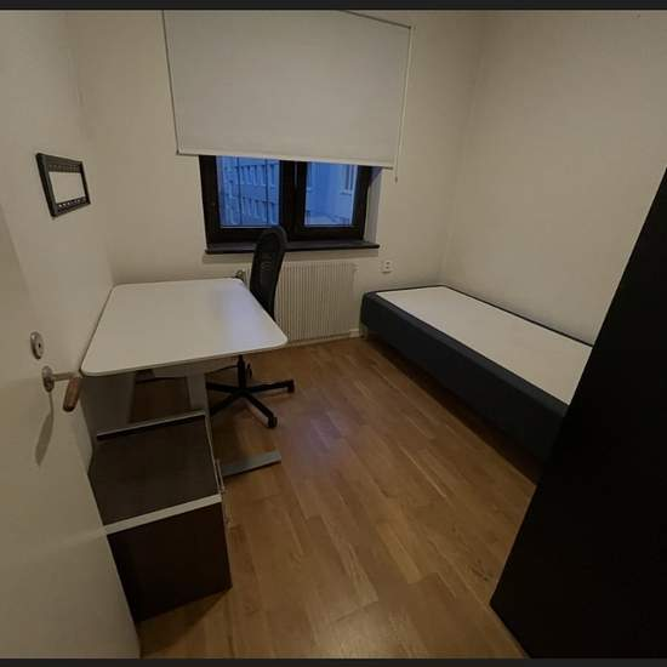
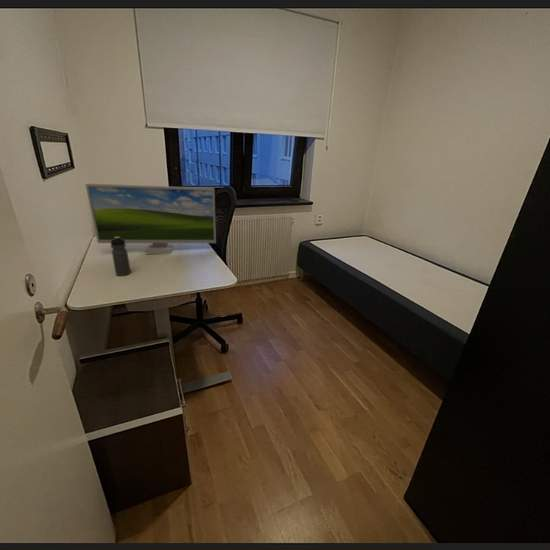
+ monitor [85,183,217,255]
+ water bottle [110,237,132,277]
